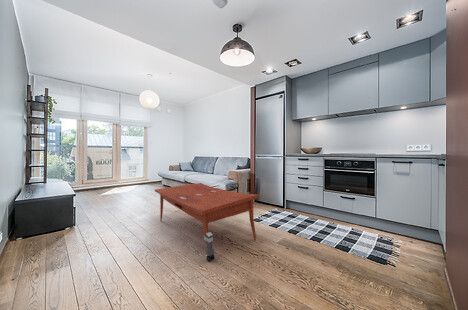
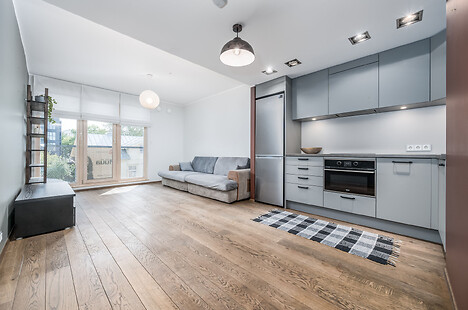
- coffee table [154,182,260,262]
